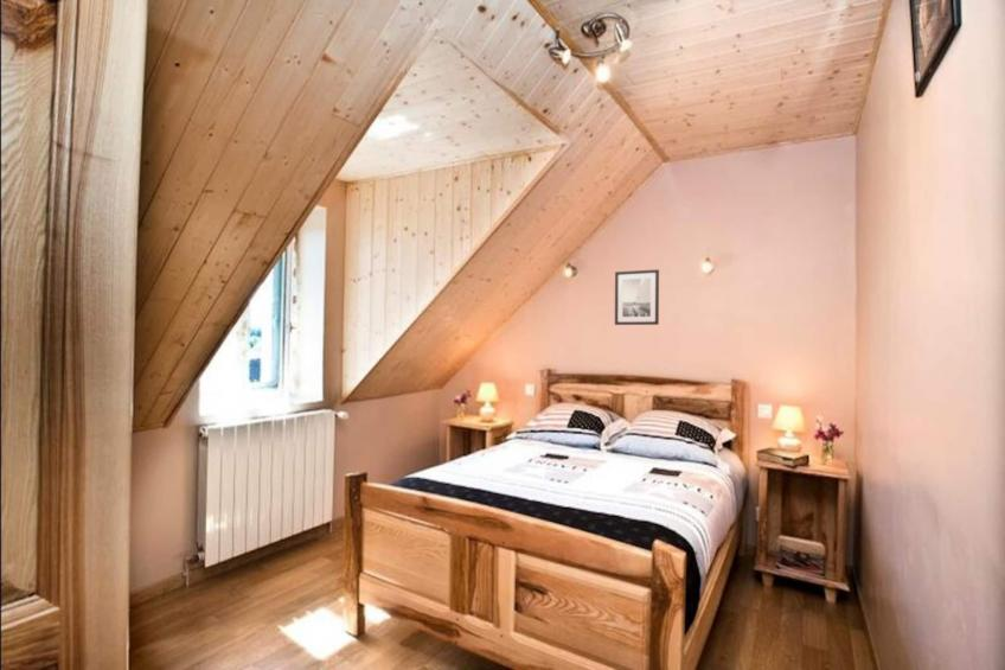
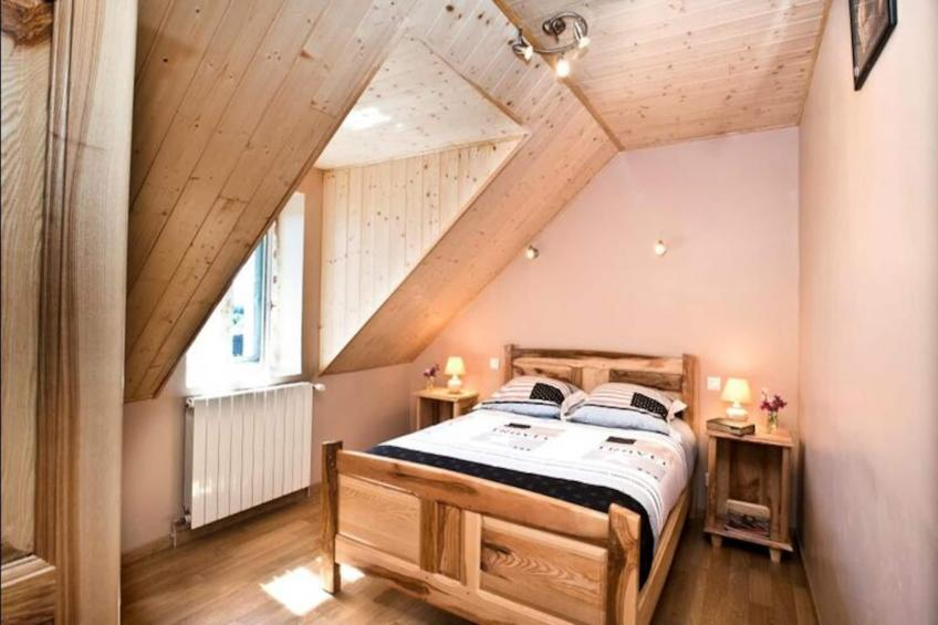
- wall art [614,268,660,326]
